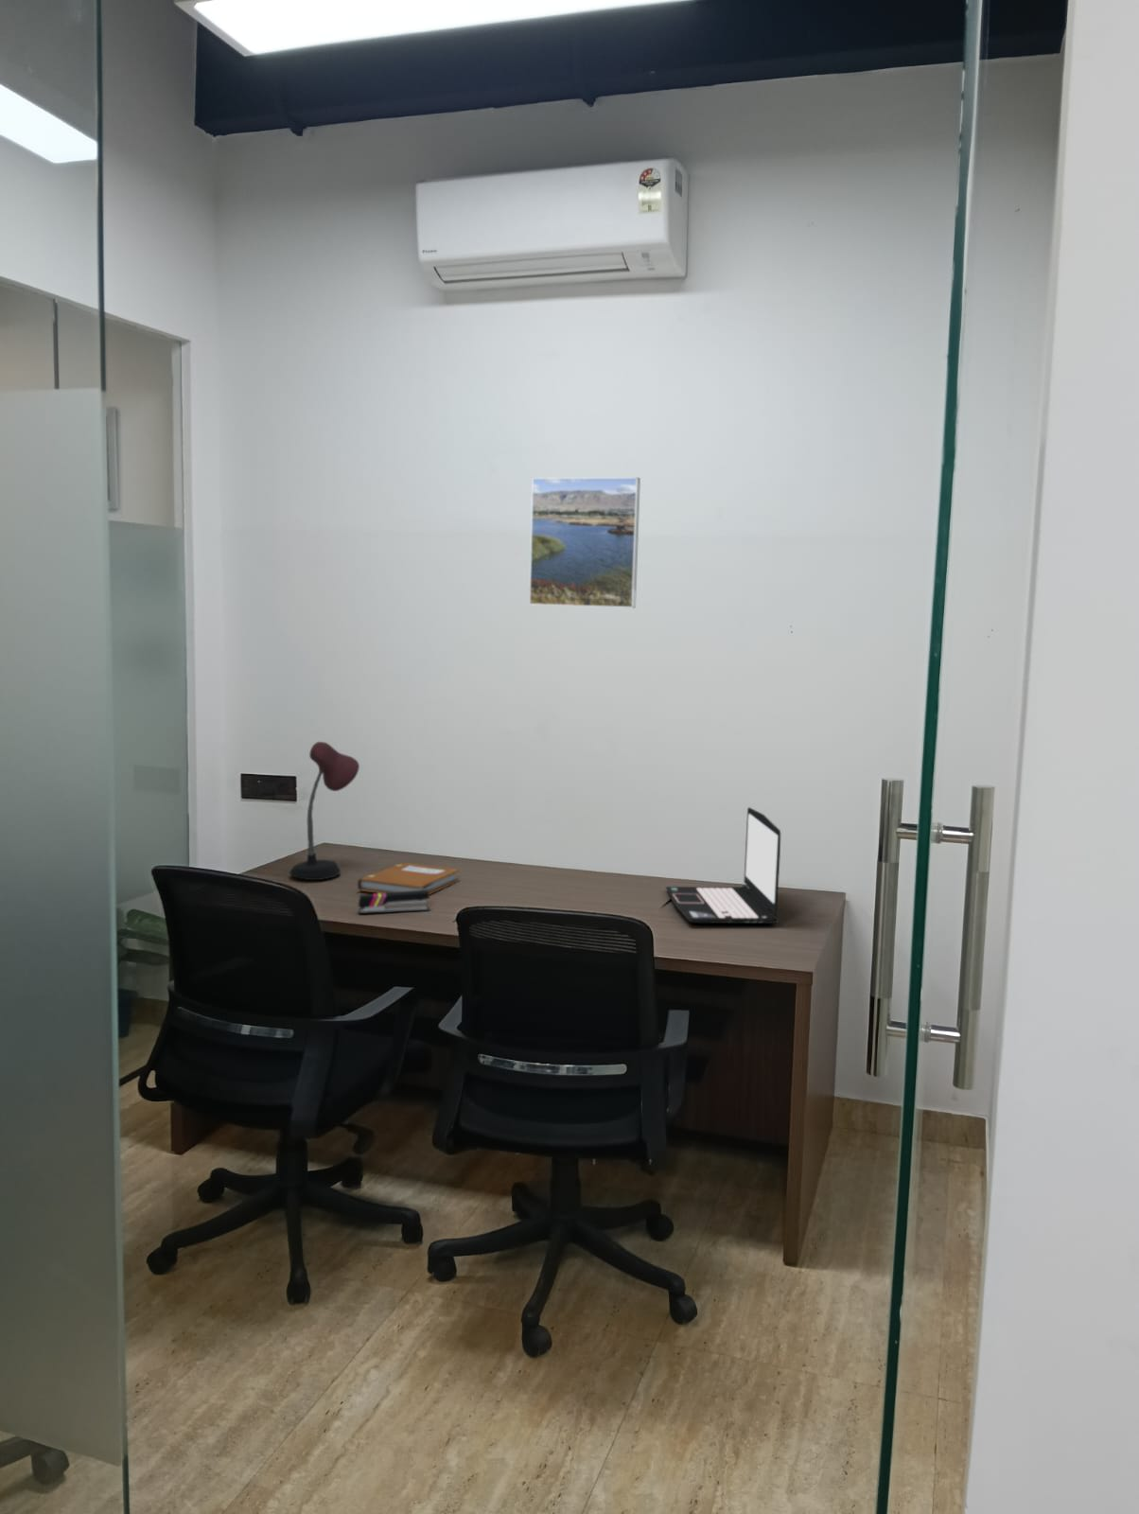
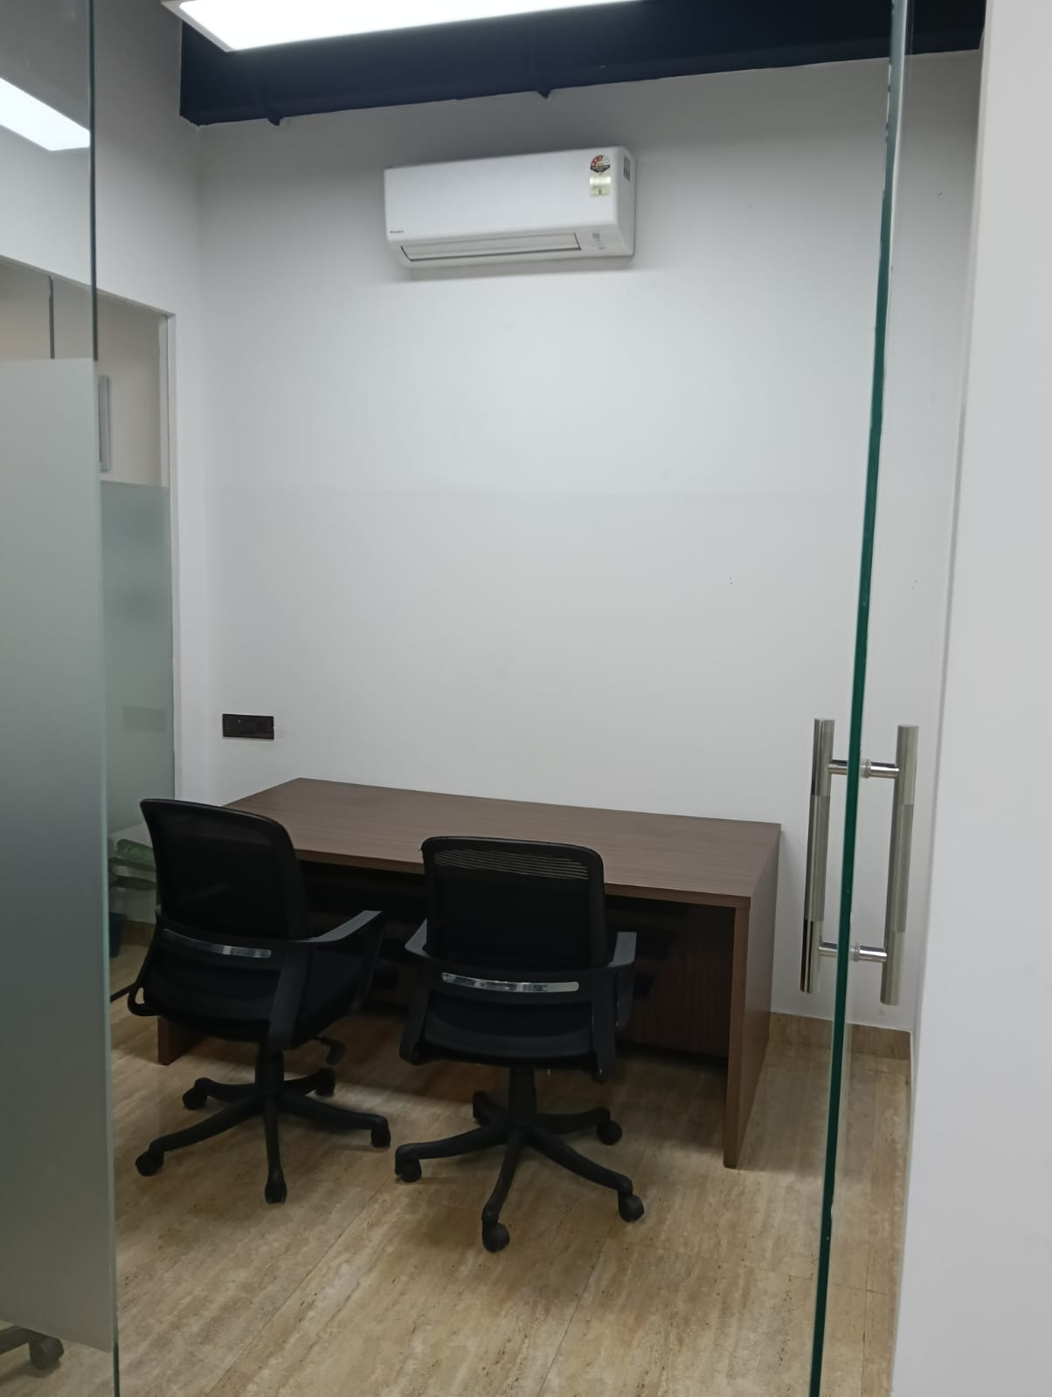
- laptop [665,807,781,924]
- desk lamp [288,741,360,881]
- notebook [357,862,461,895]
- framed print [528,476,641,609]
- stapler [358,889,431,916]
